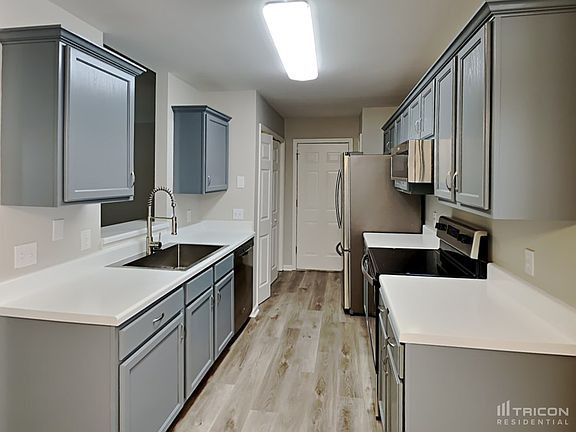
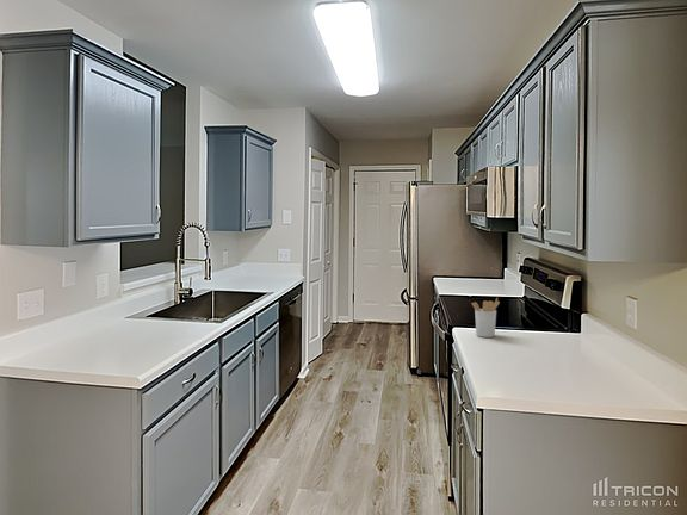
+ utensil holder [471,297,501,339]
